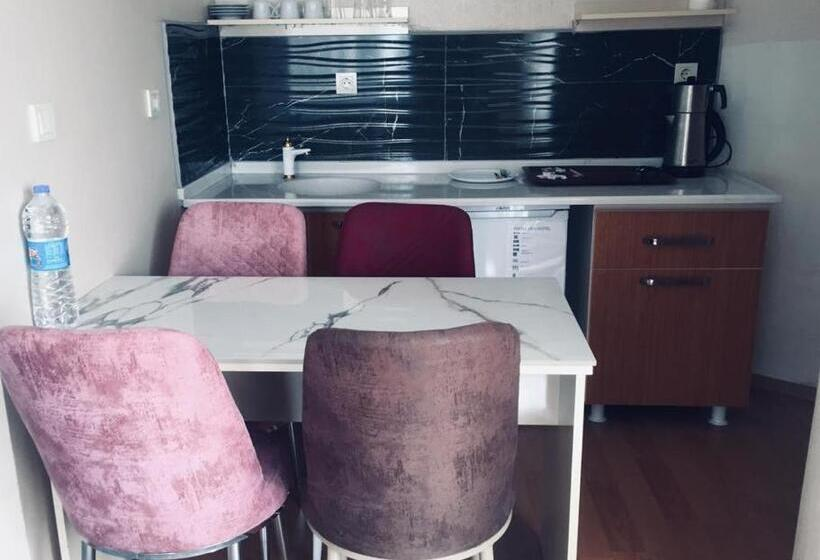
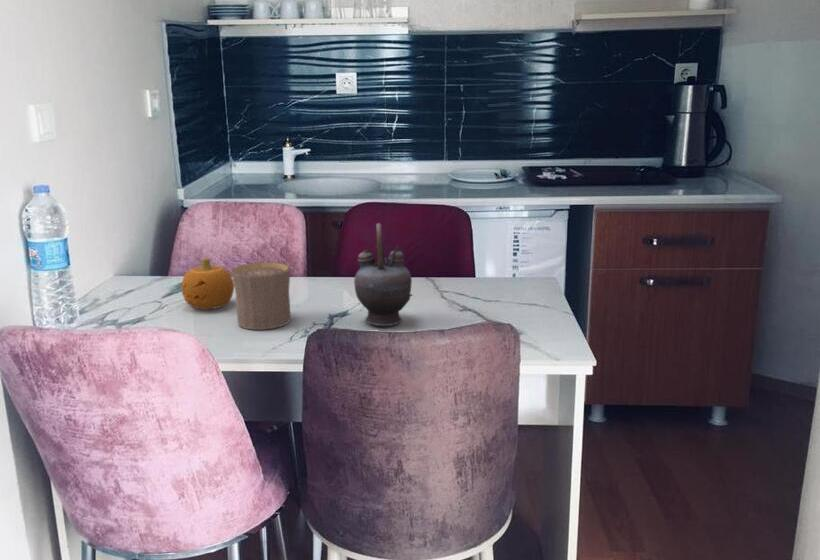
+ fruit [180,257,235,310]
+ cup [230,261,292,330]
+ teapot [353,222,413,327]
